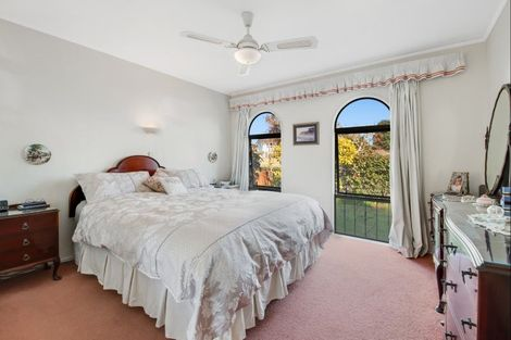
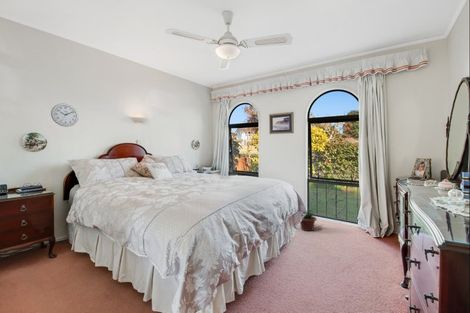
+ potted plant [299,207,319,232]
+ wall clock [50,103,79,128]
